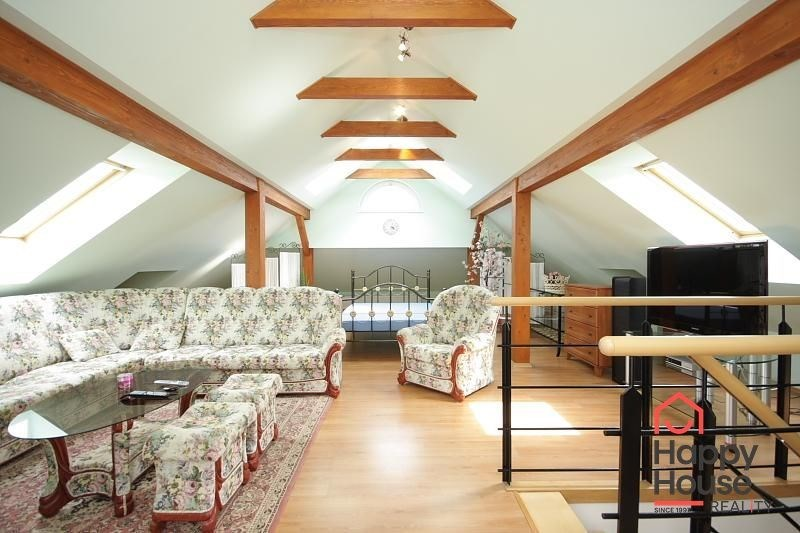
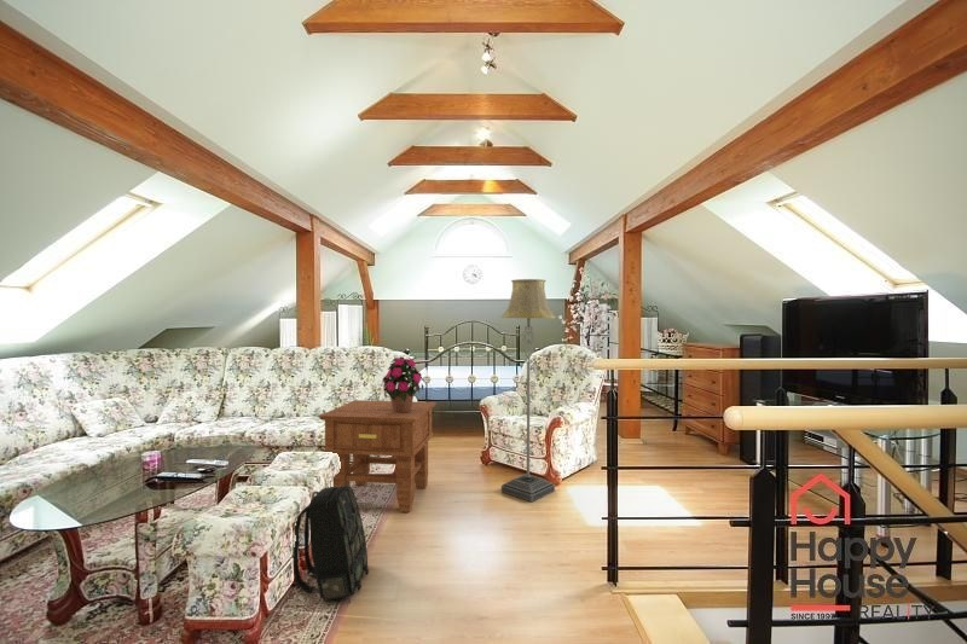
+ floor lamp [500,278,557,503]
+ potted flower [382,355,424,413]
+ backpack [293,486,370,604]
+ side table [318,399,436,514]
